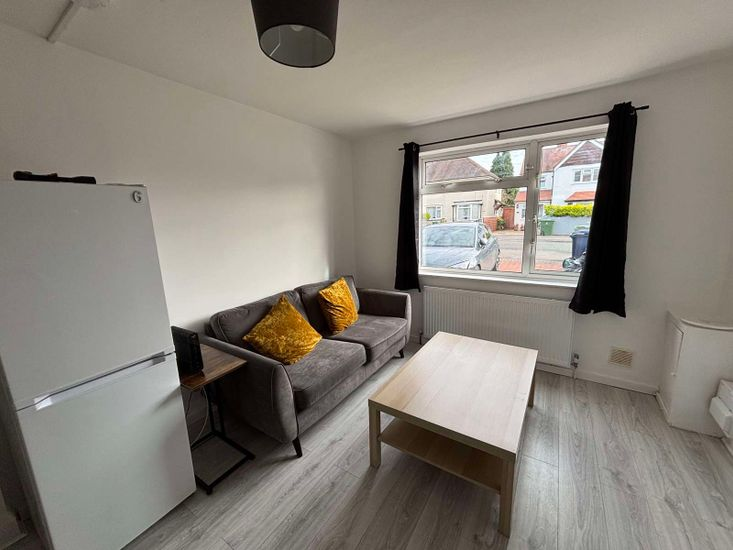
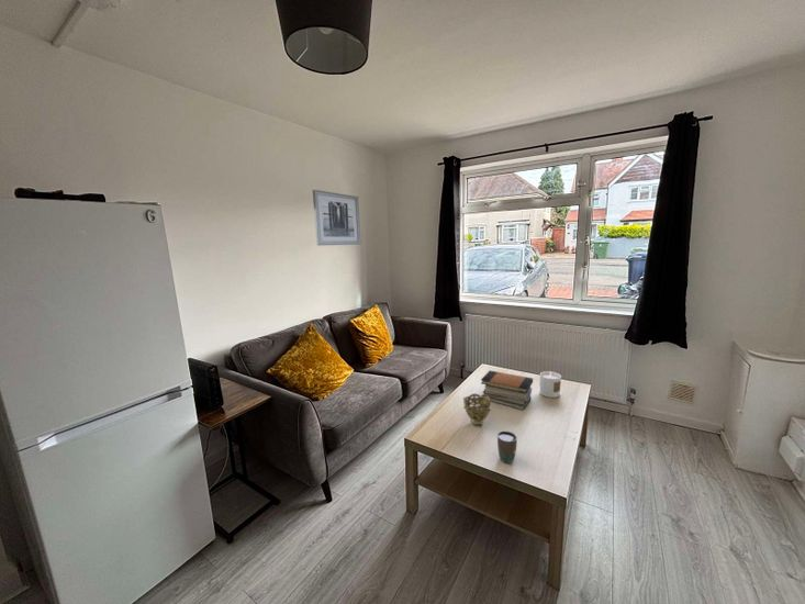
+ mug [496,430,518,465]
+ wall art [312,189,362,246]
+ candle [539,370,562,399]
+ book stack [480,370,534,411]
+ decorative bowl [462,393,492,426]
